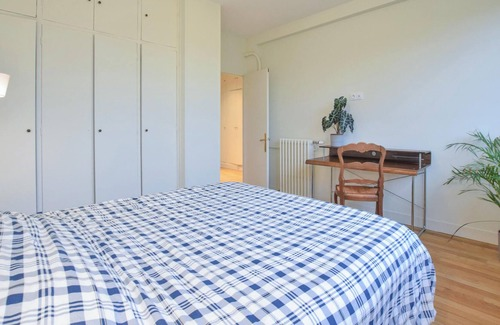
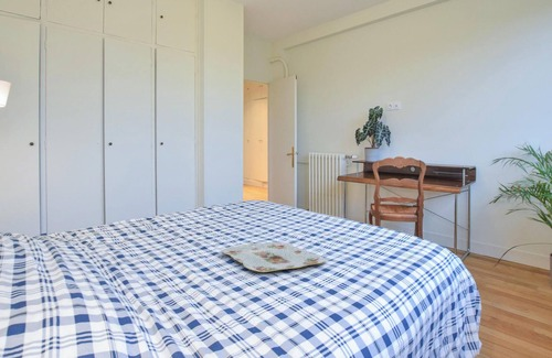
+ serving tray [221,241,326,273]
